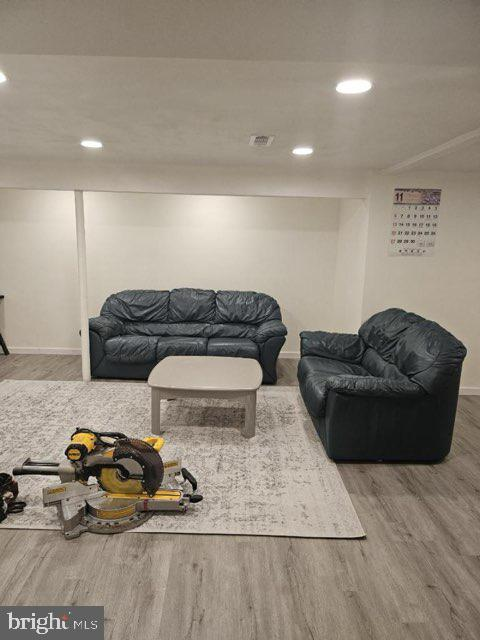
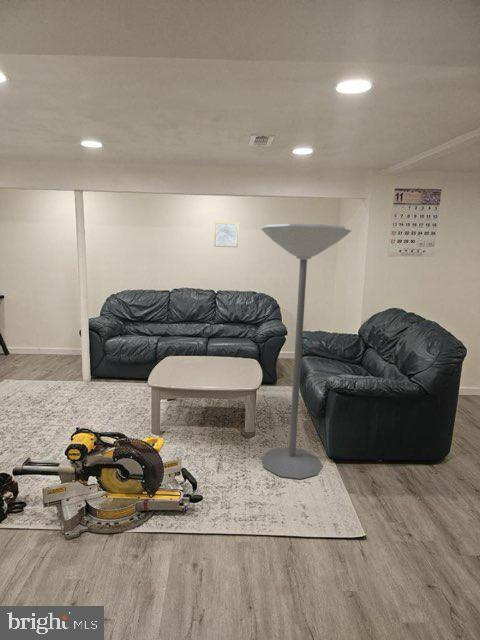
+ floor lamp [260,223,353,480]
+ wall art [214,222,239,248]
